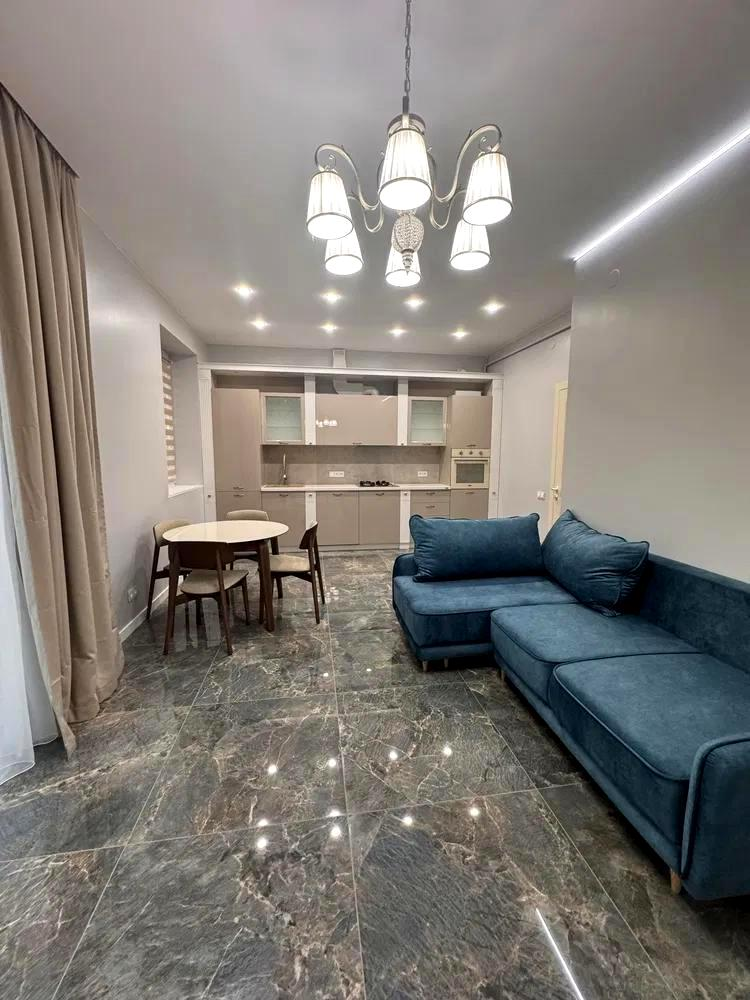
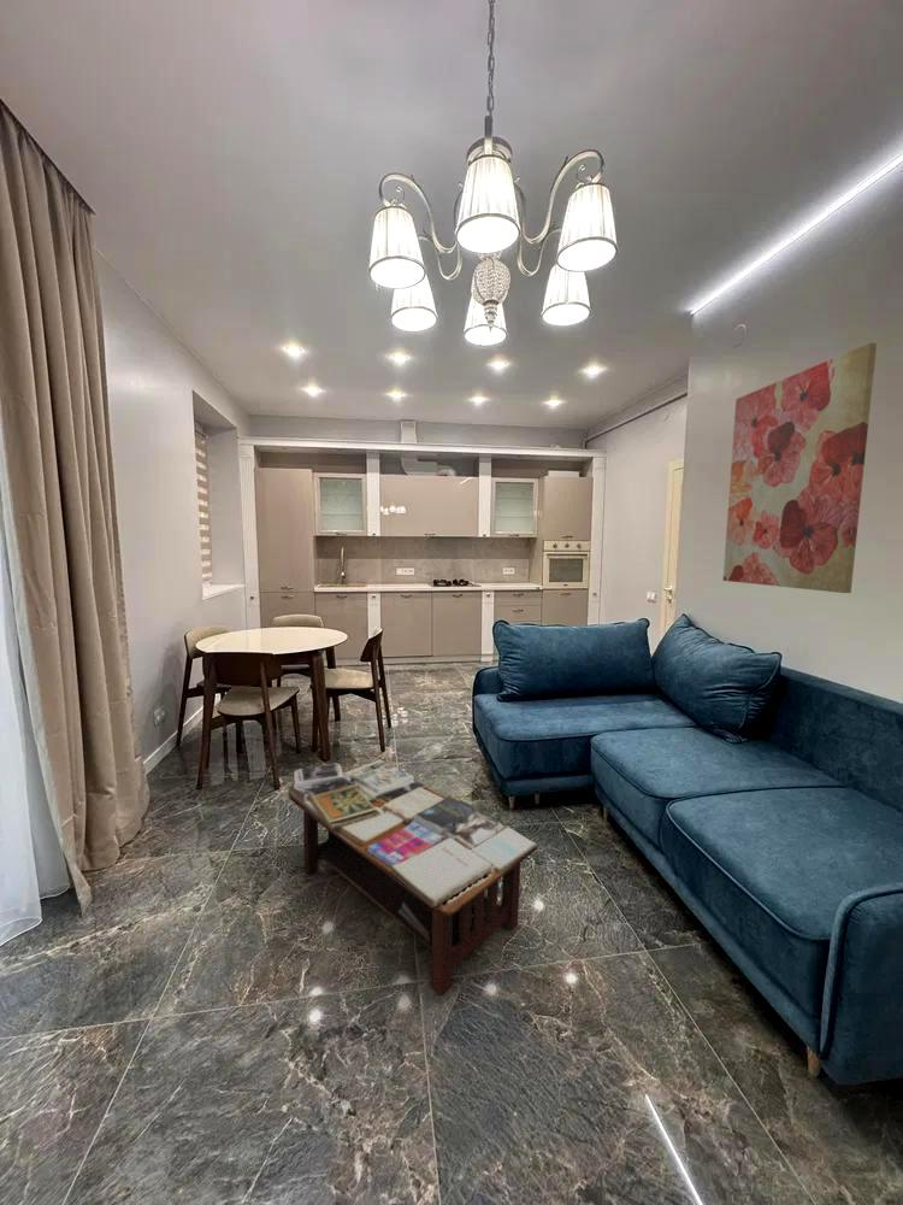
+ coffee table [287,759,539,995]
+ wall art [721,341,878,594]
